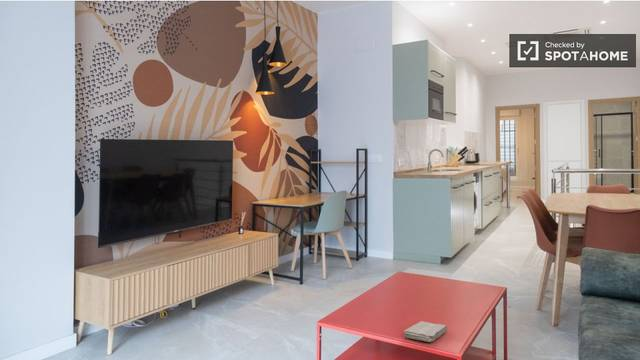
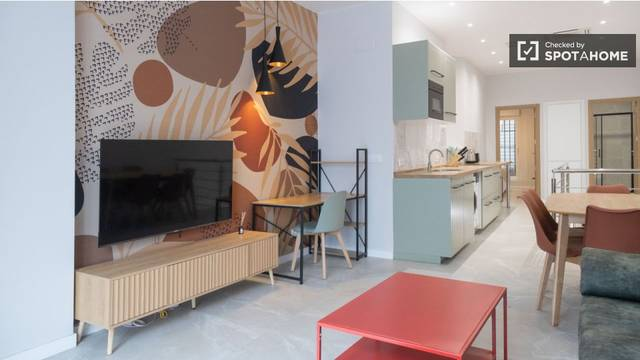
- washcloth [403,320,448,343]
